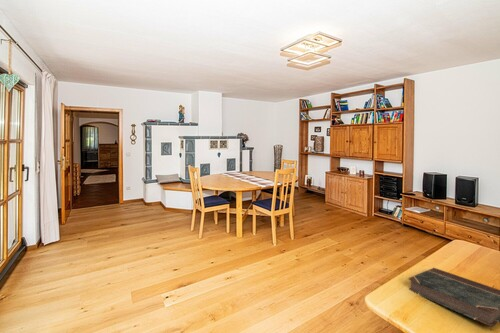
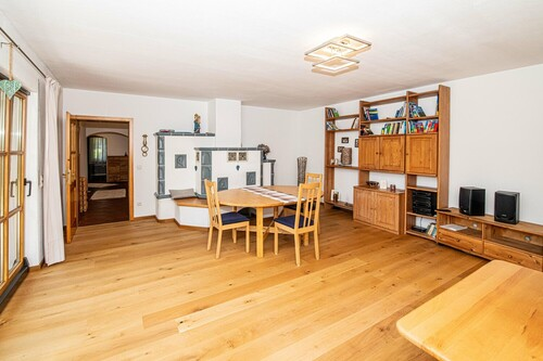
- book [407,267,500,328]
